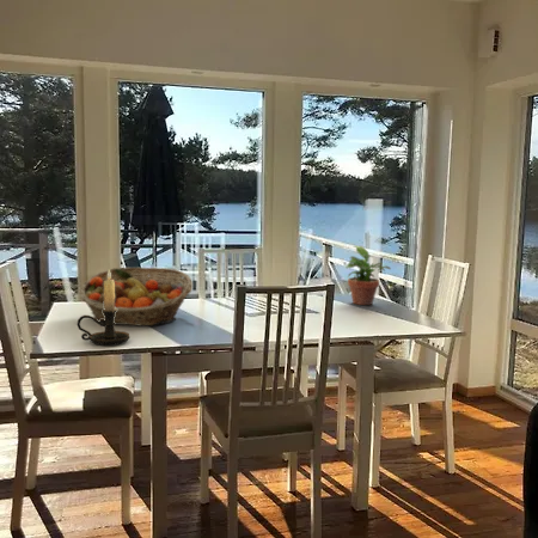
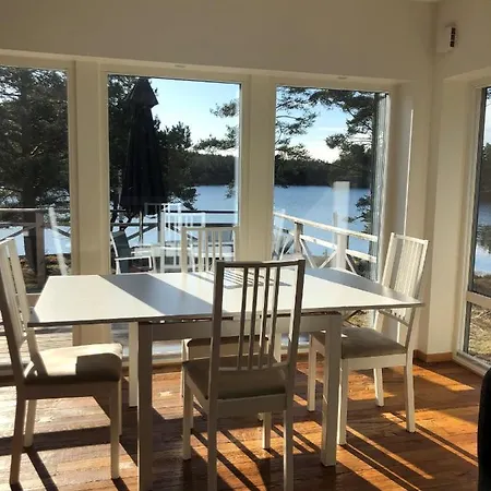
- fruit basket [78,267,194,328]
- potted plant [346,245,392,306]
- candle holder [75,268,130,347]
